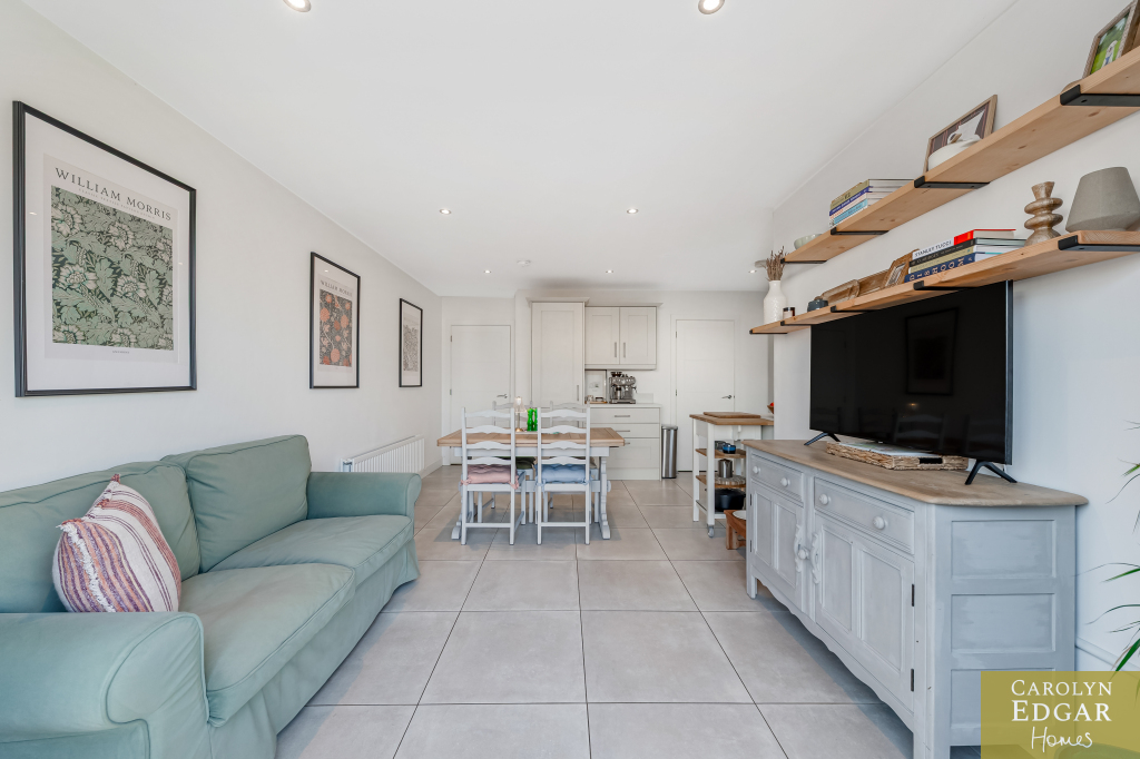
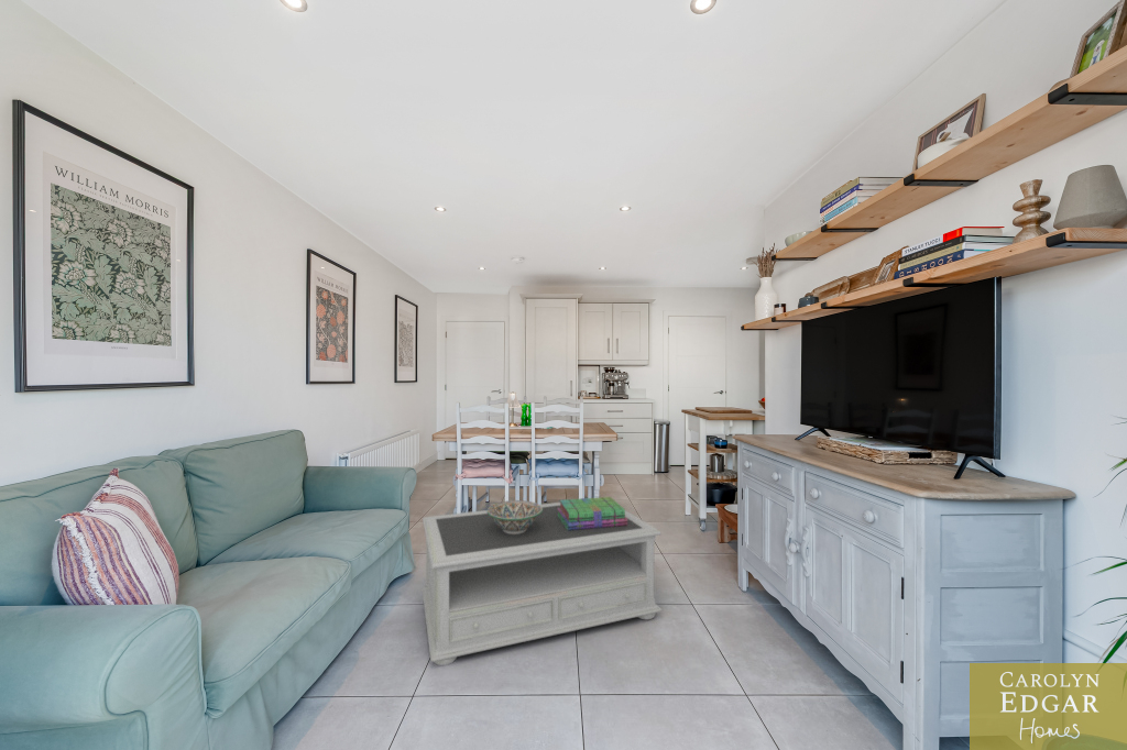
+ decorative bowl [486,499,543,534]
+ coffee table [420,501,663,666]
+ stack of books [557,496,627,530]
